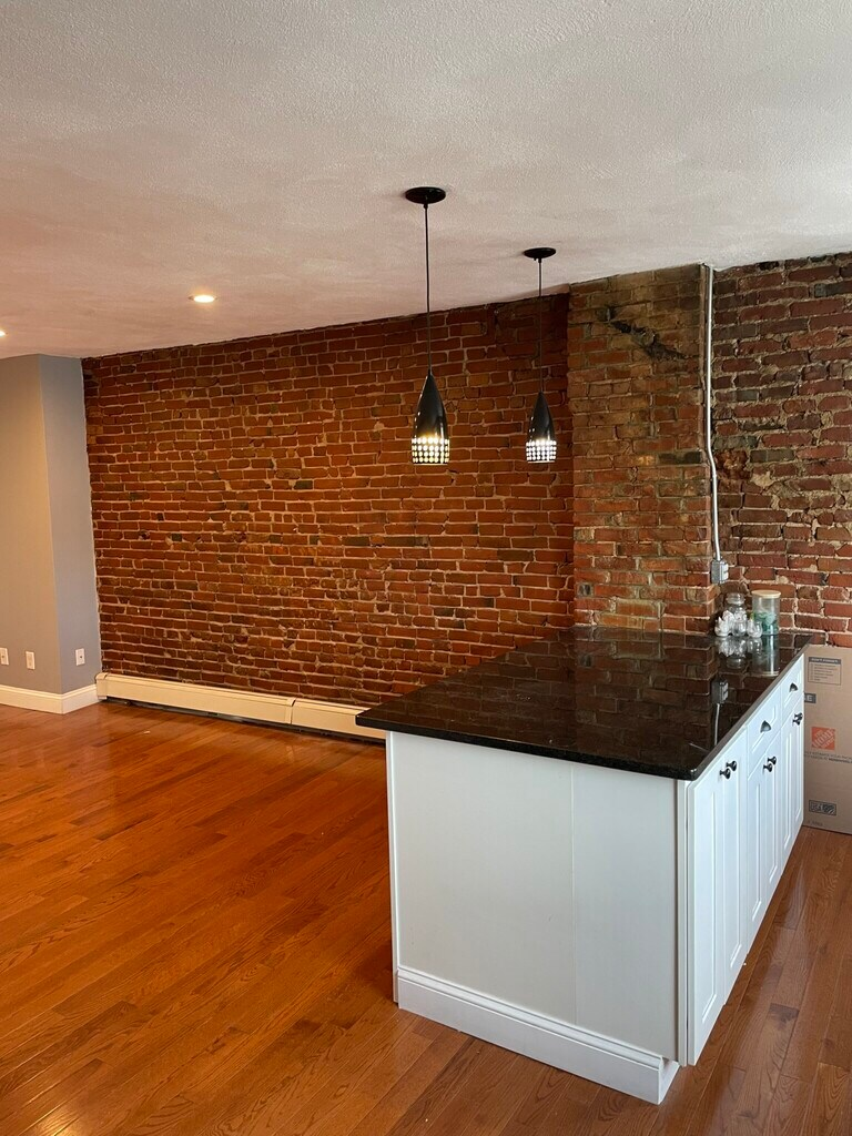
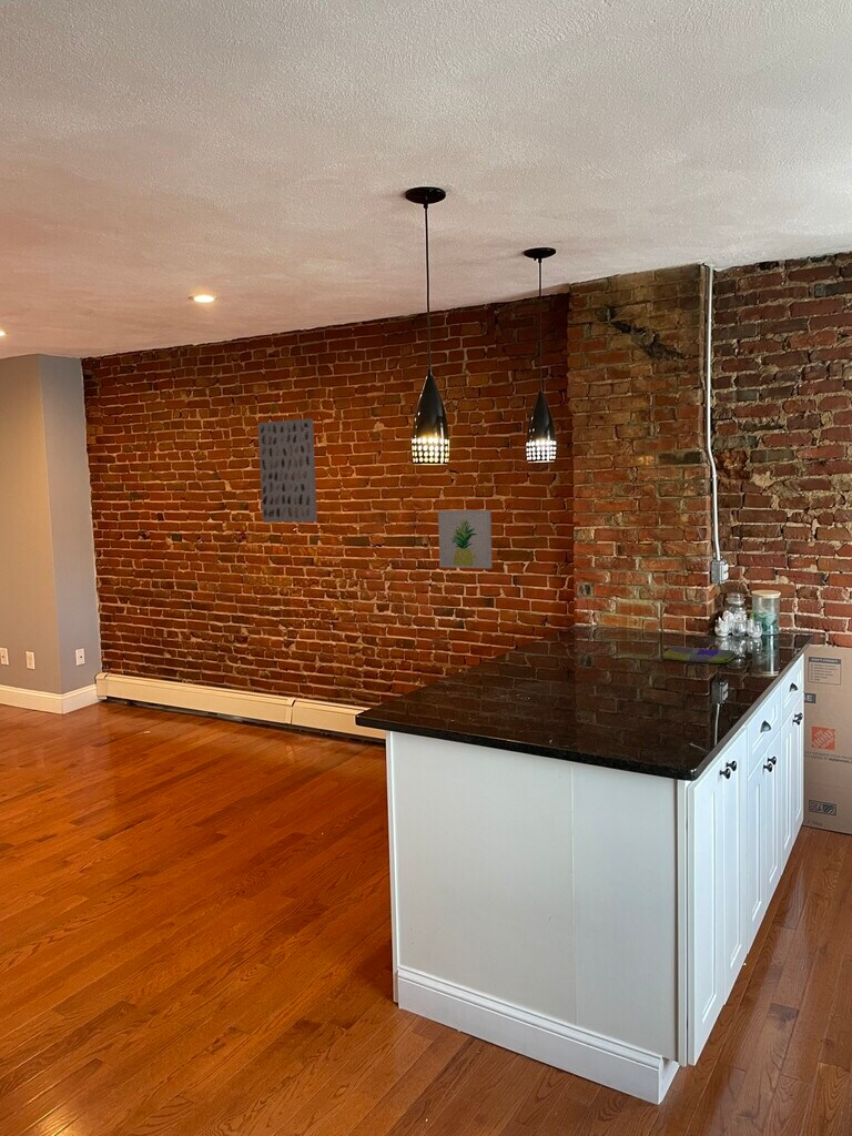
+ dish towel [661,645,738,665]
+ wall art [257,417,318,524]
+ wall art [437,509,494,569]
